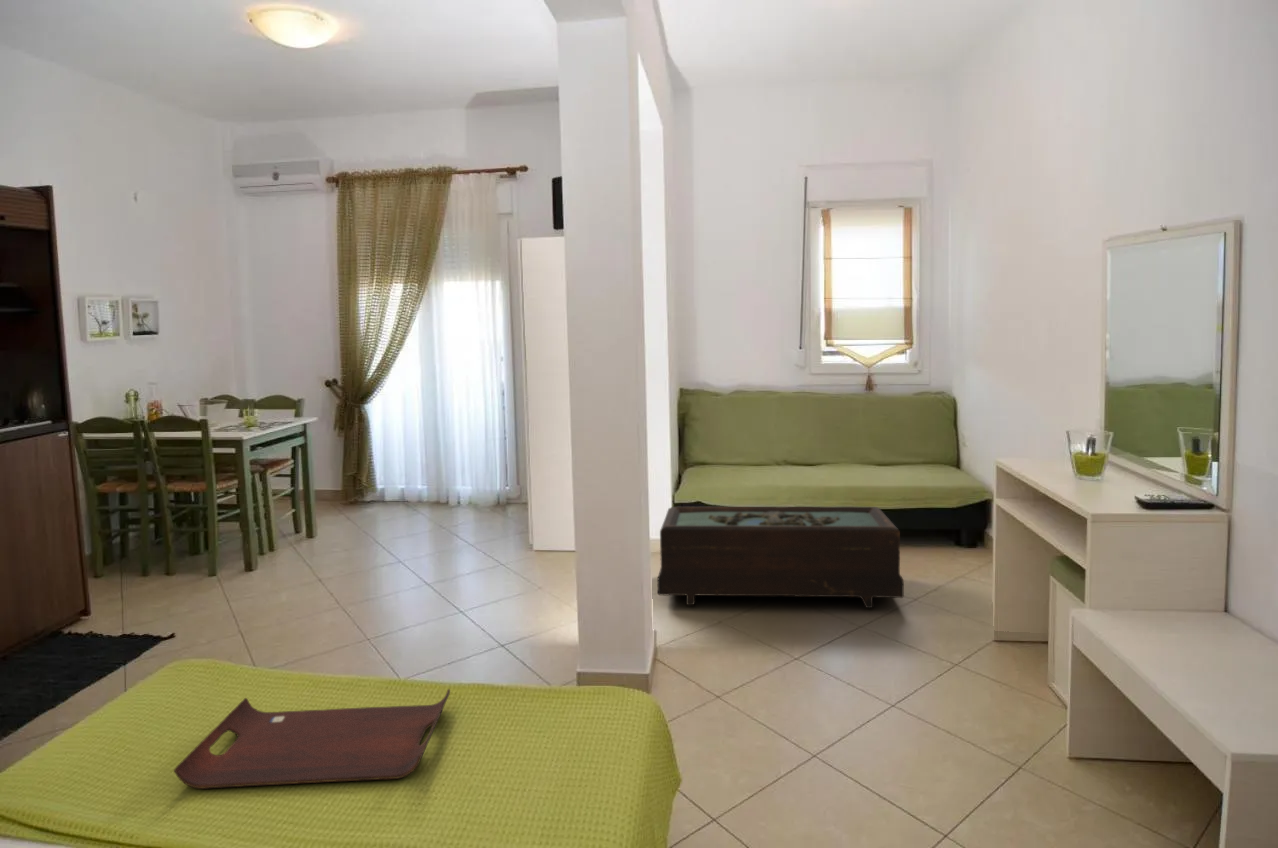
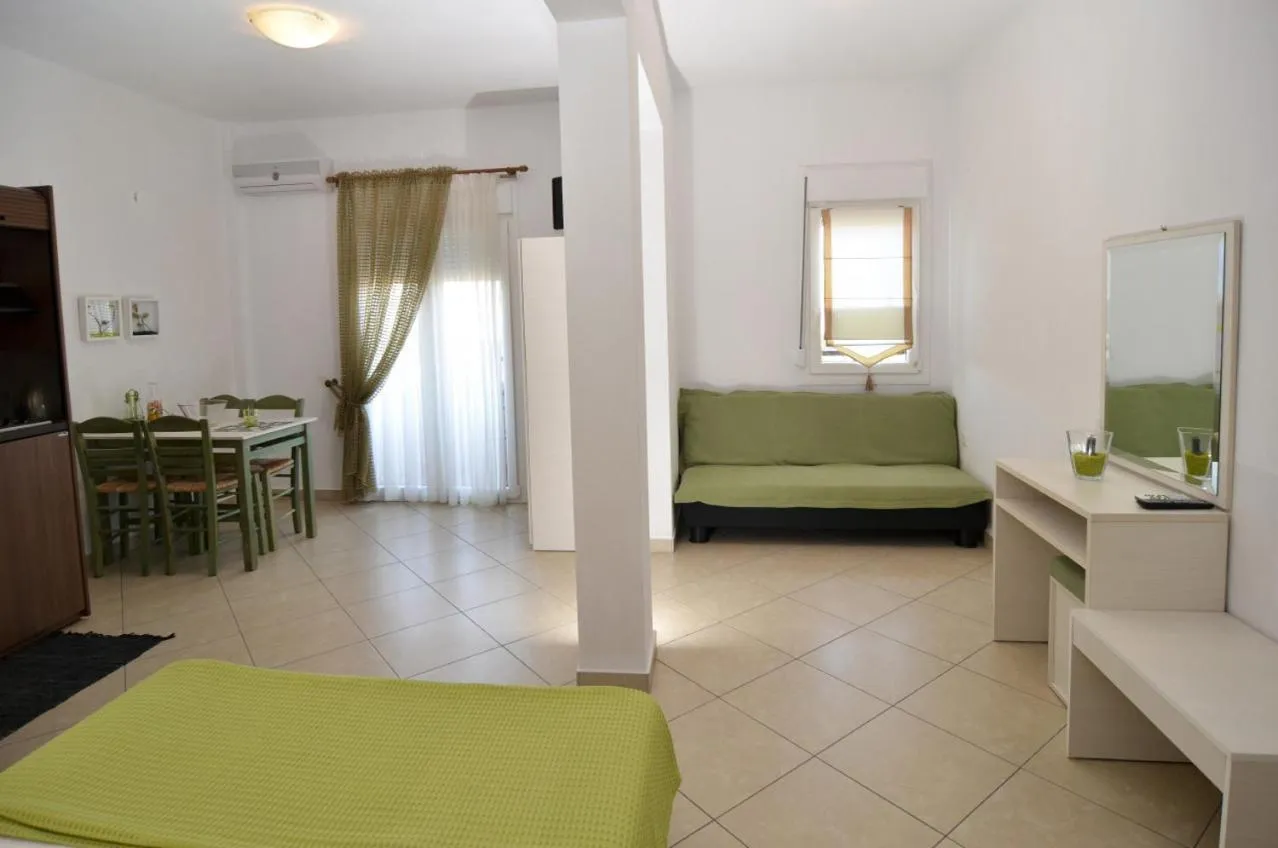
- coffee table [657,506,905,609]
- serving tray [173,688,451,790]
